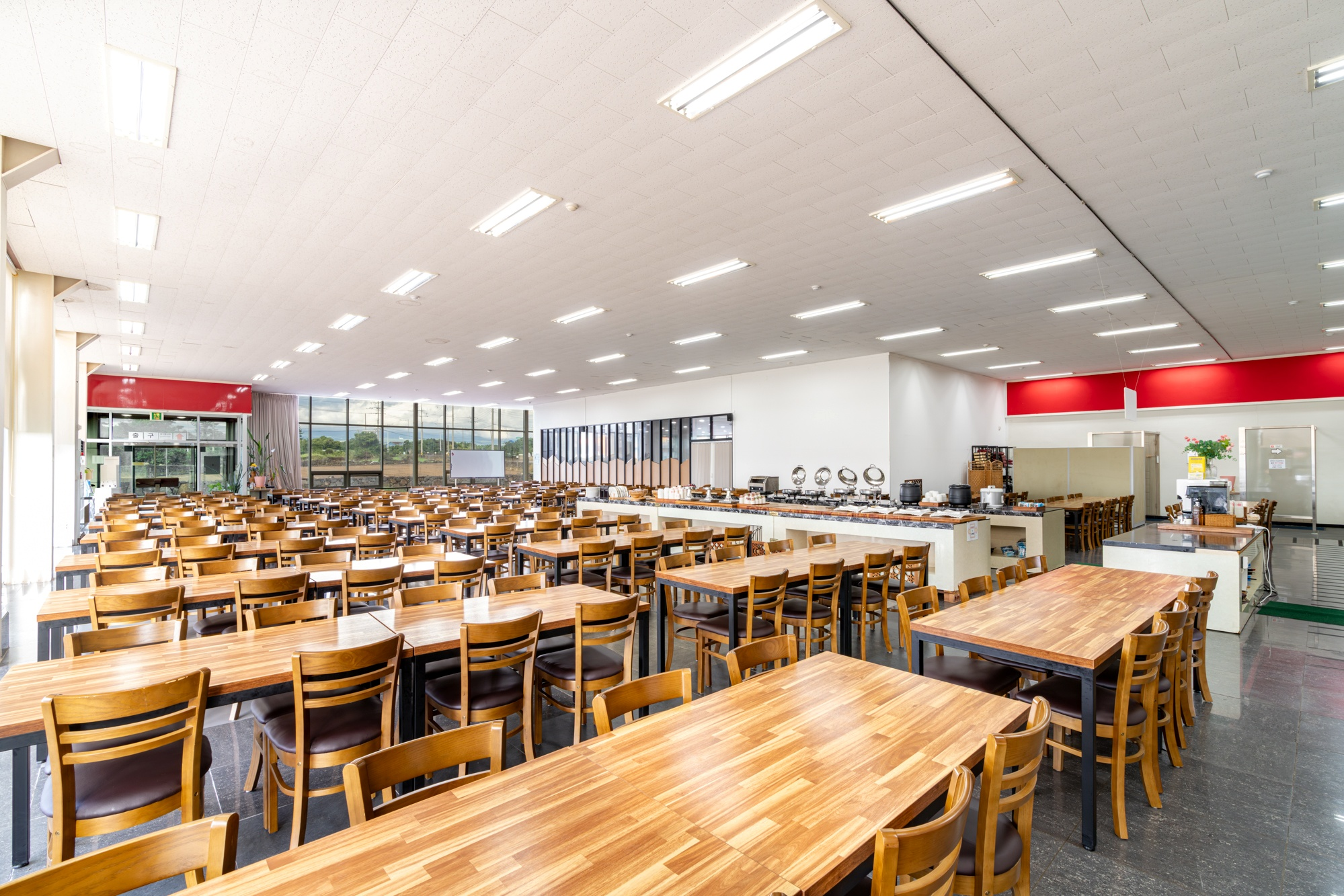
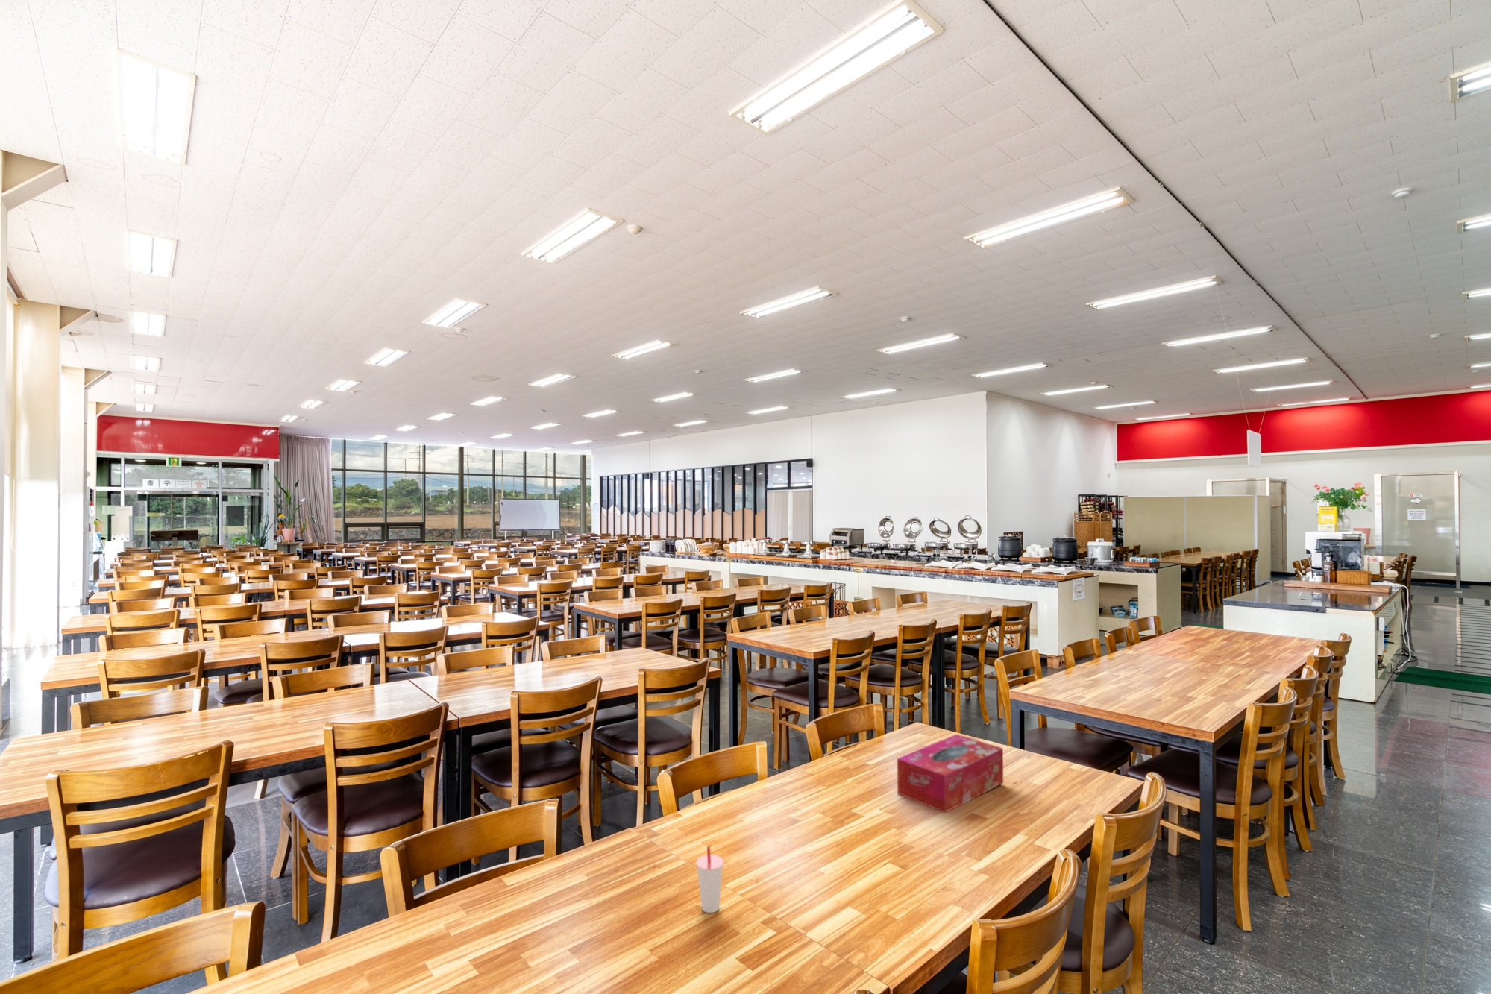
+ tissue box [896,733,1004,813]
+ cup [696,845,724,913]
